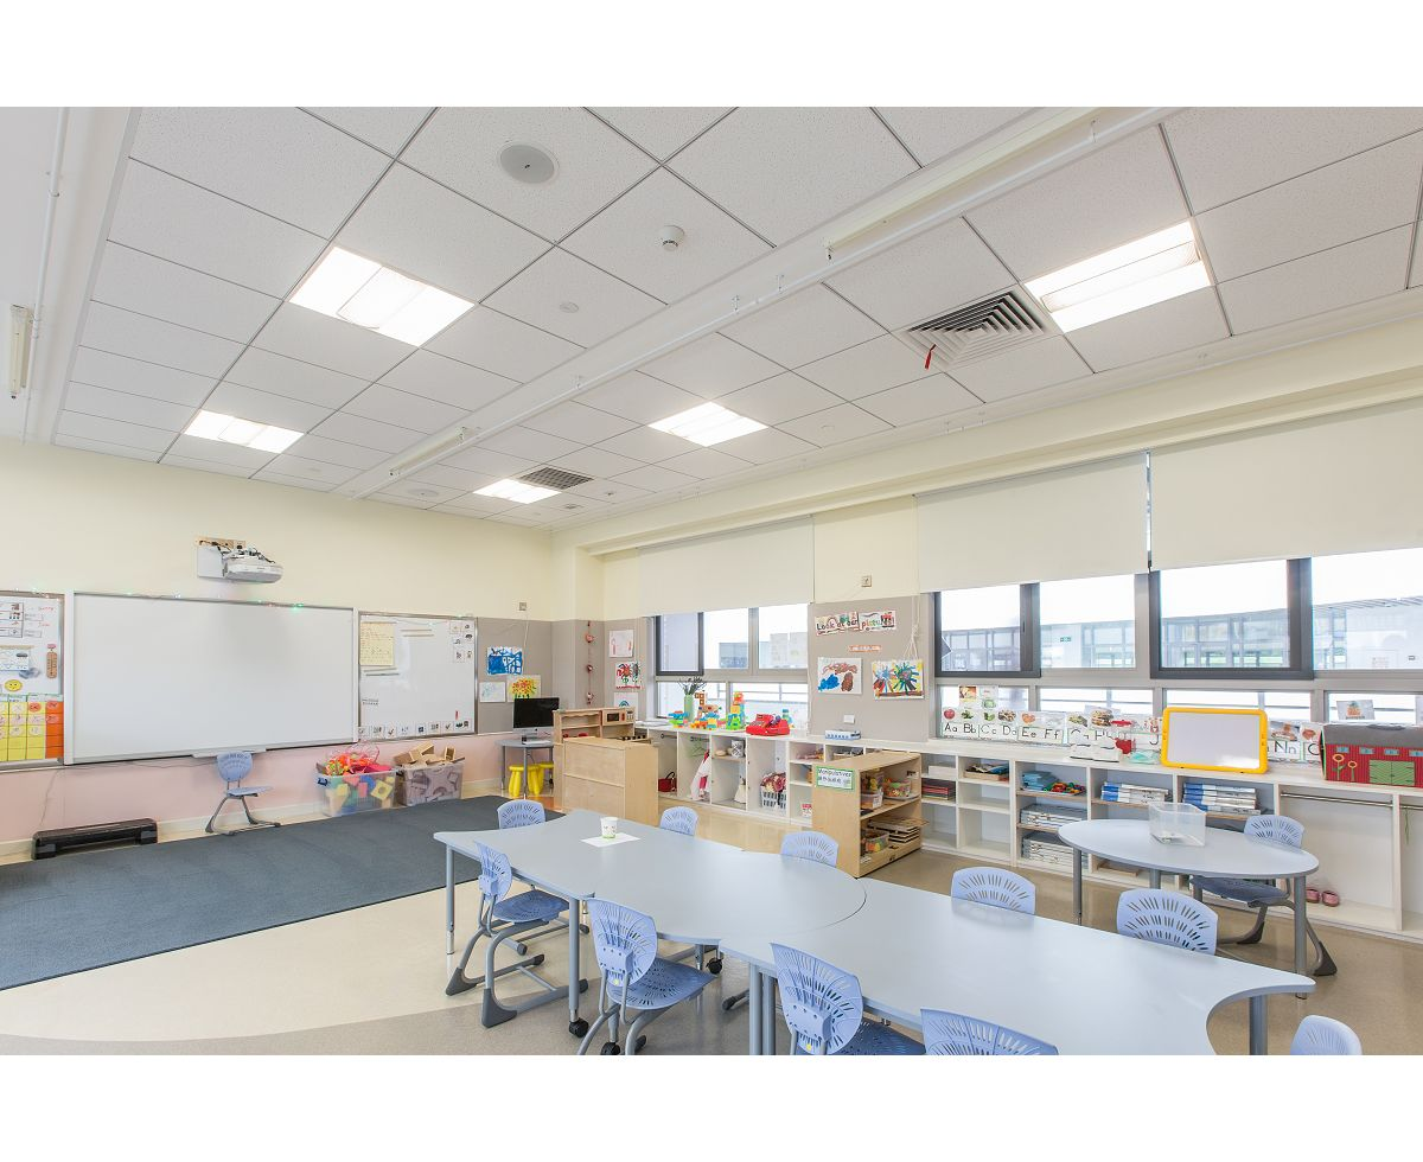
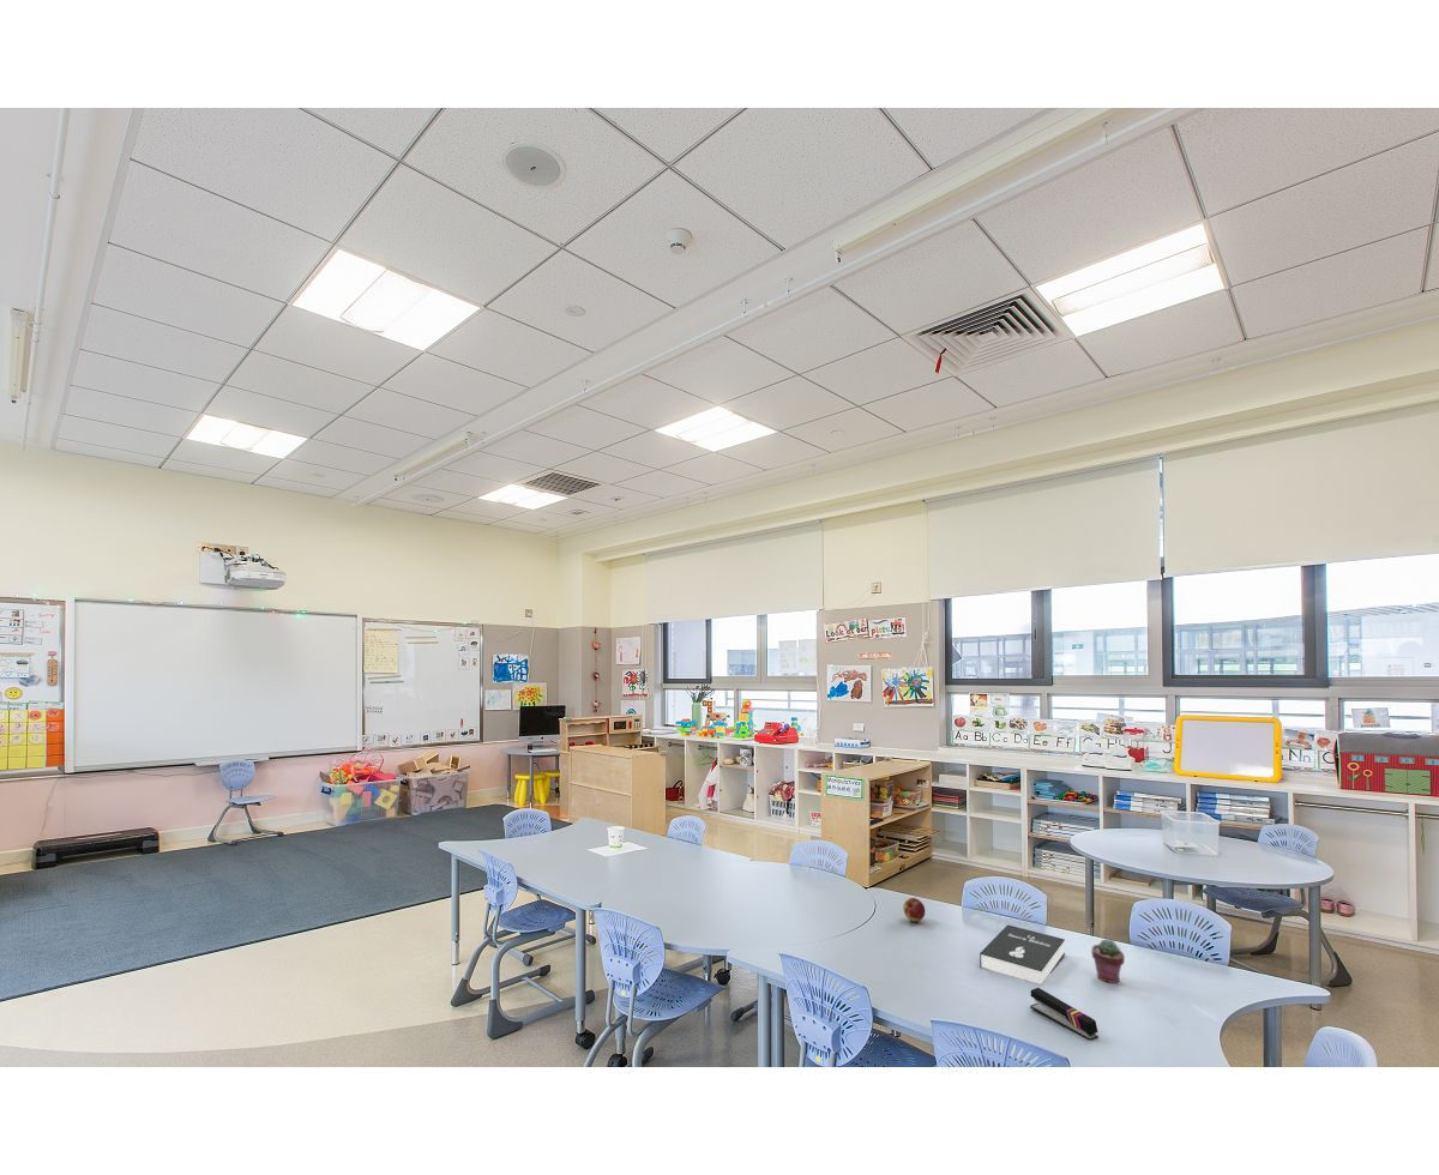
+ potted succulent [1090,938,1126,984]
+ stapler [1029,987,1100,1042]
+ booklet [979,924,1066,986]
+ apple [902,897,926,923]
